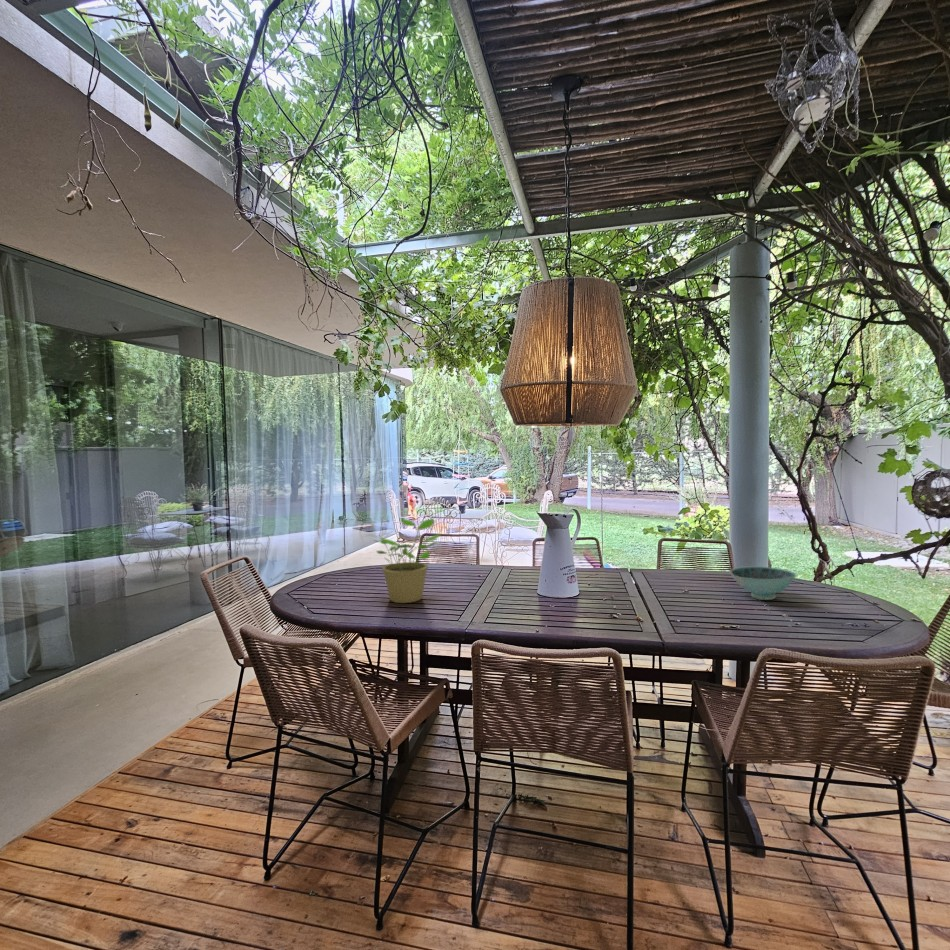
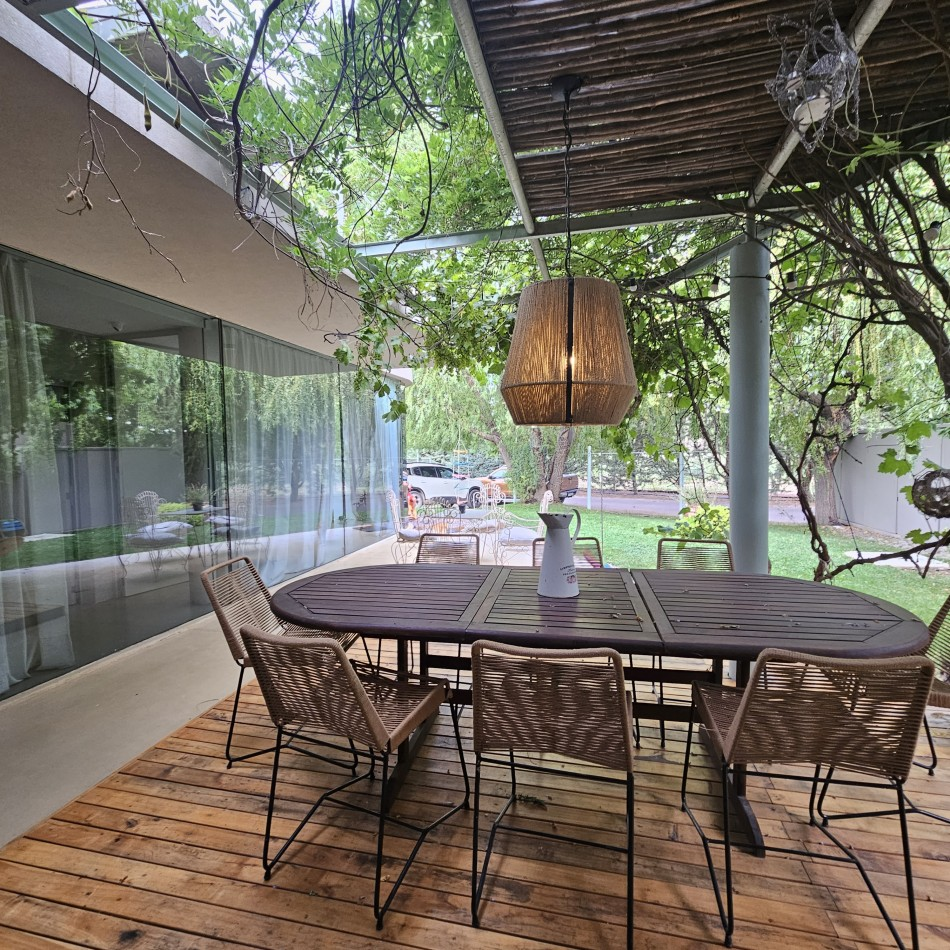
- potted plant [372,518,443,604]
- bowl [728,565,798,601]
